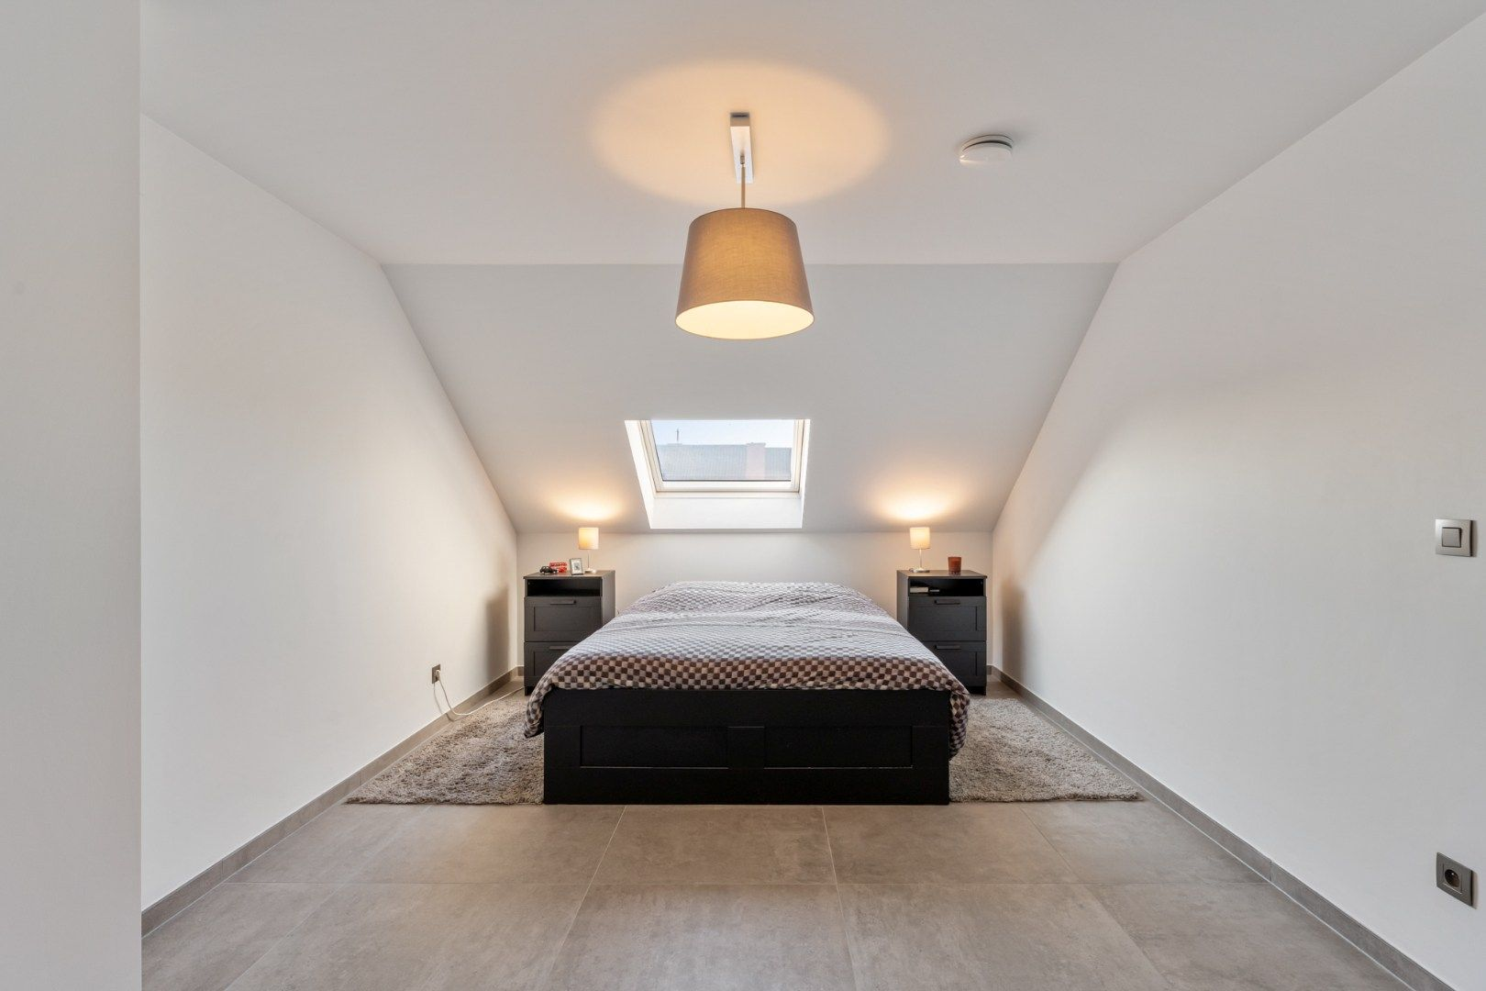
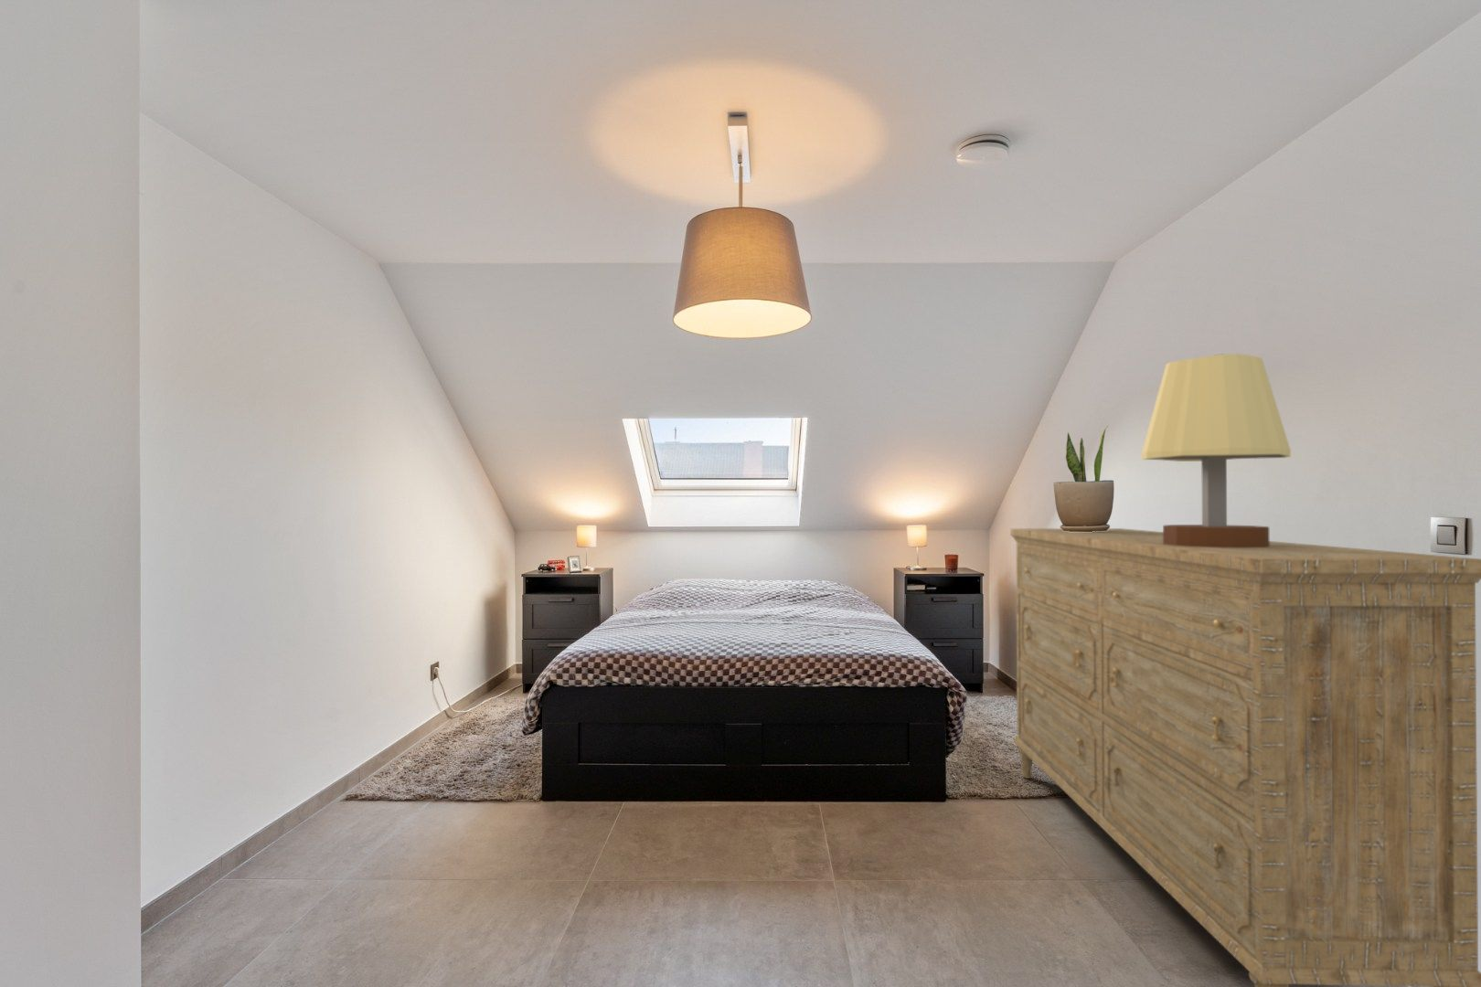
+ dresser [1009,528,1481,987]
+ potted plant [1052,425,1115,532]
+ table lamp [1141,352,1291,547]
